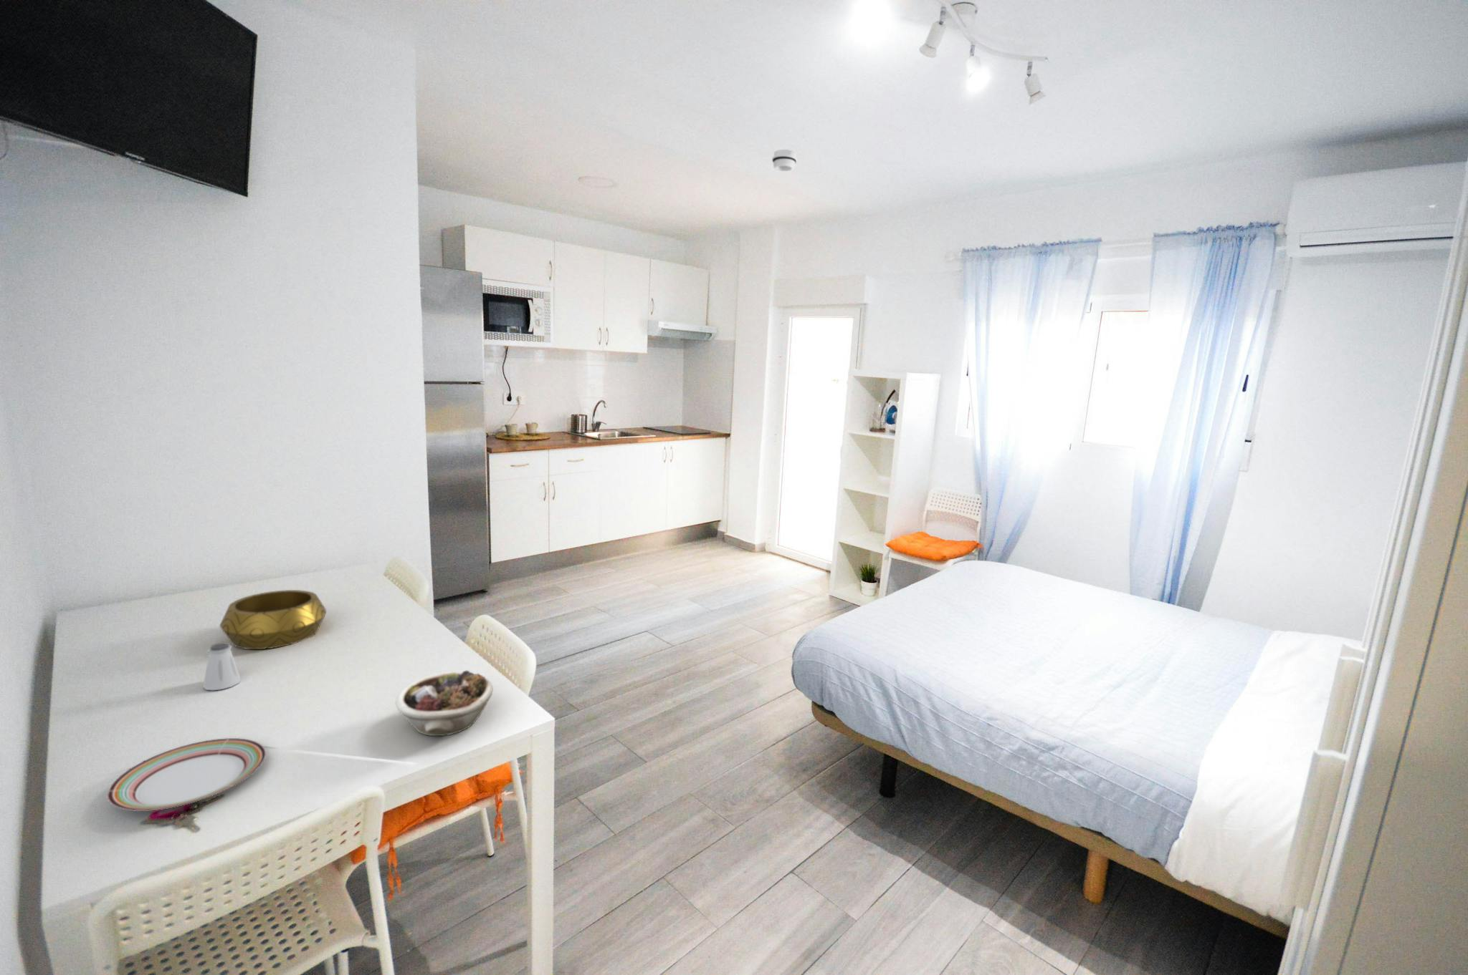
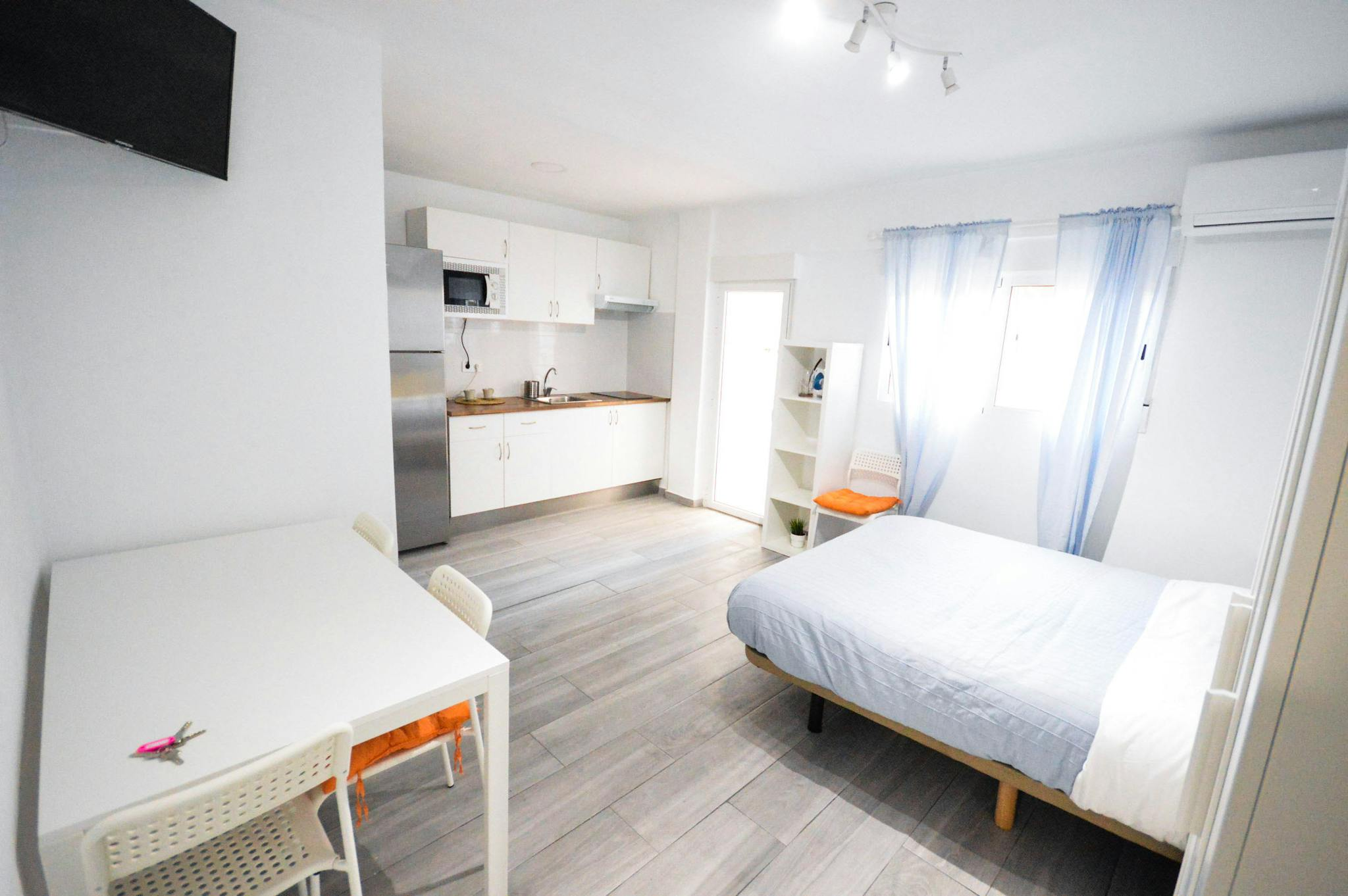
- saltshaker [203,641,242,691]
- decorative bowl [219,589,327,650]
- plate [107,738,267,812]
- succulent planter [395,670,493,737]
- smoke detector [771,149,797,172]
